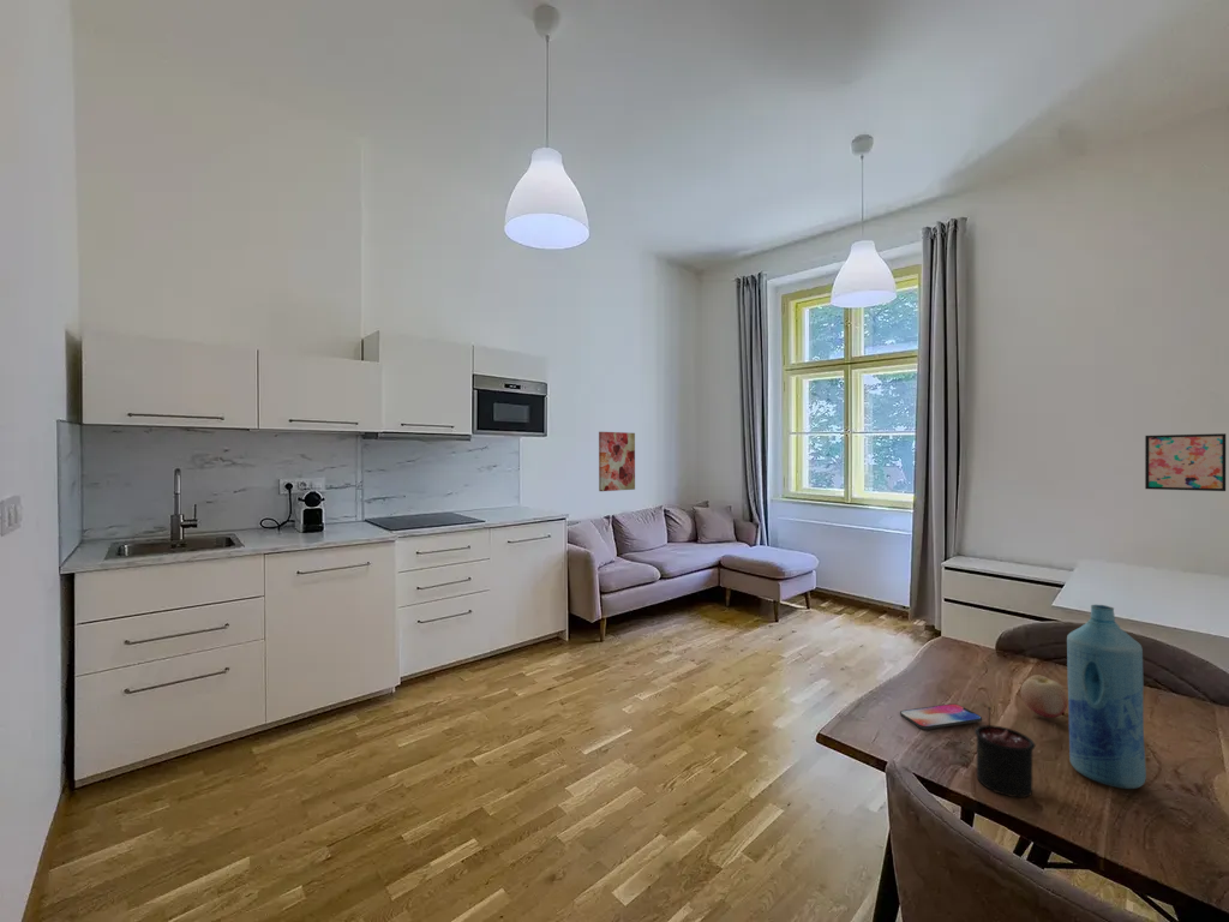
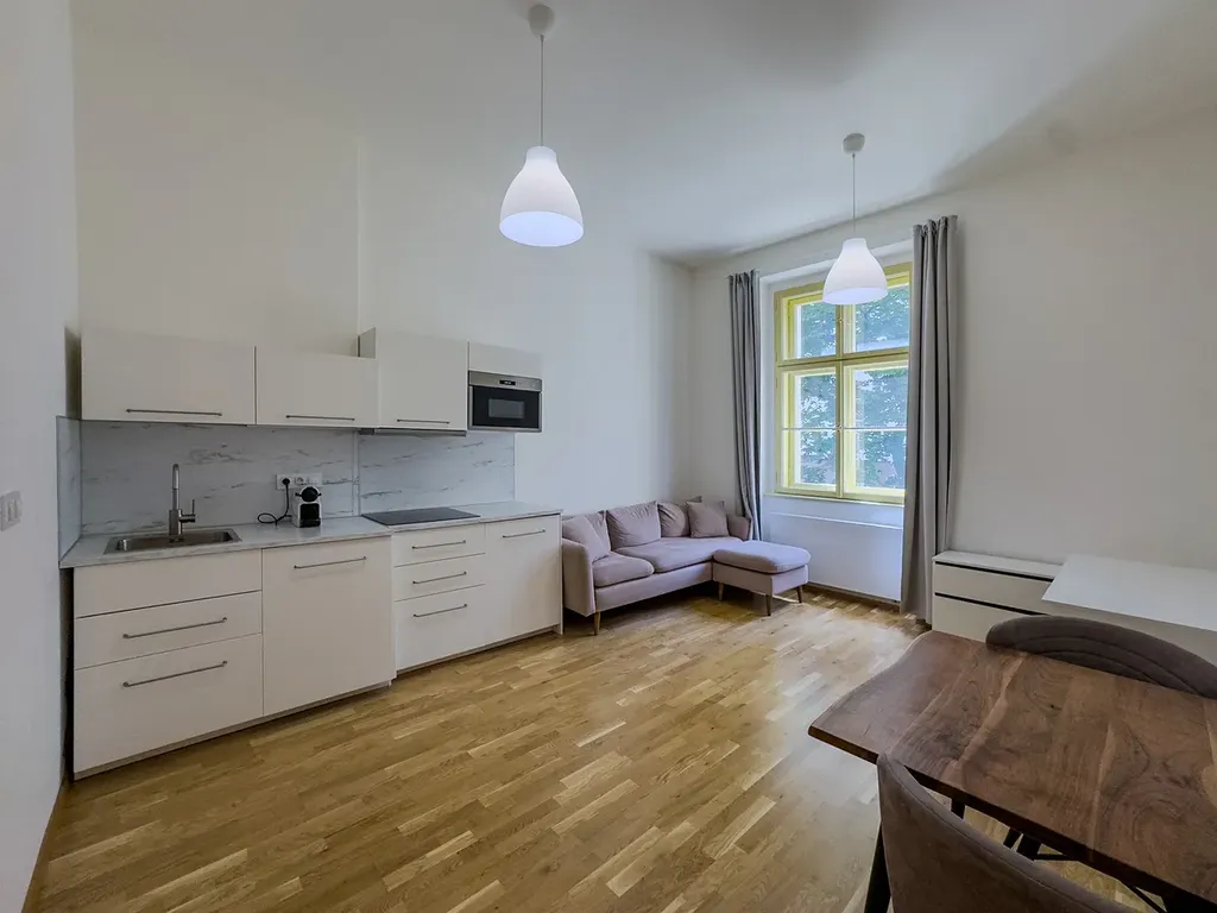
- bottle [1066,604,1147,790]
- wall art [1144,432,1227,492]
- wall art [598,431,636,492]
- candle [973,706,1037,798]
- fruit [1020,675,1068,719]
- smartphone [899,702,983,730]
